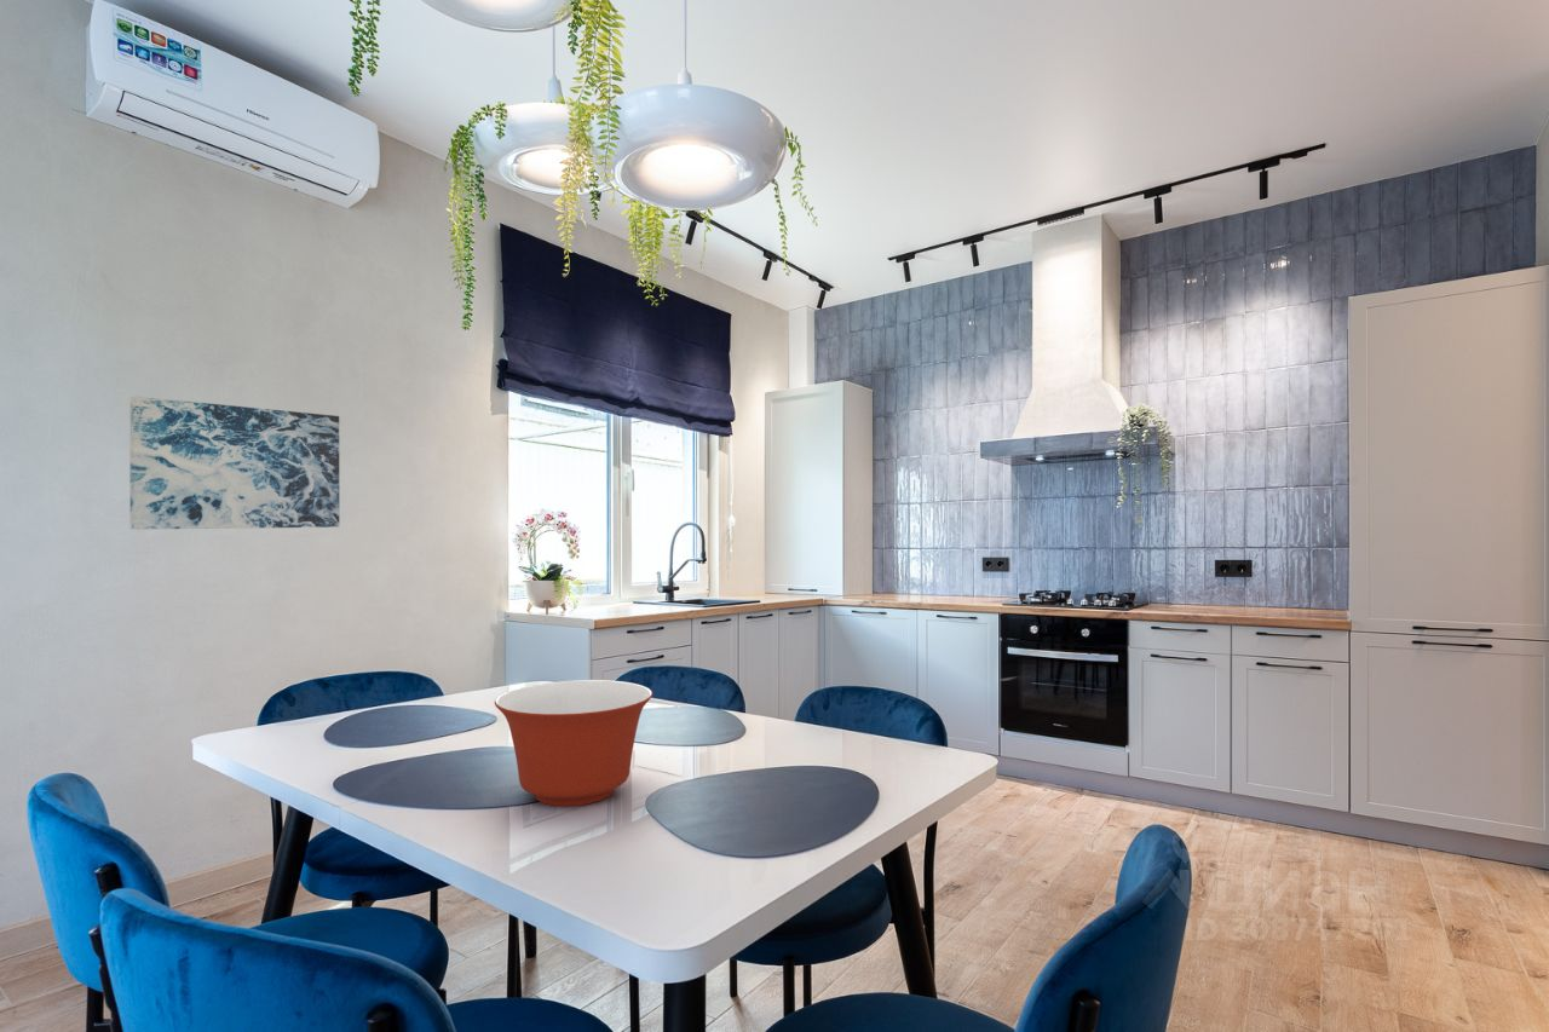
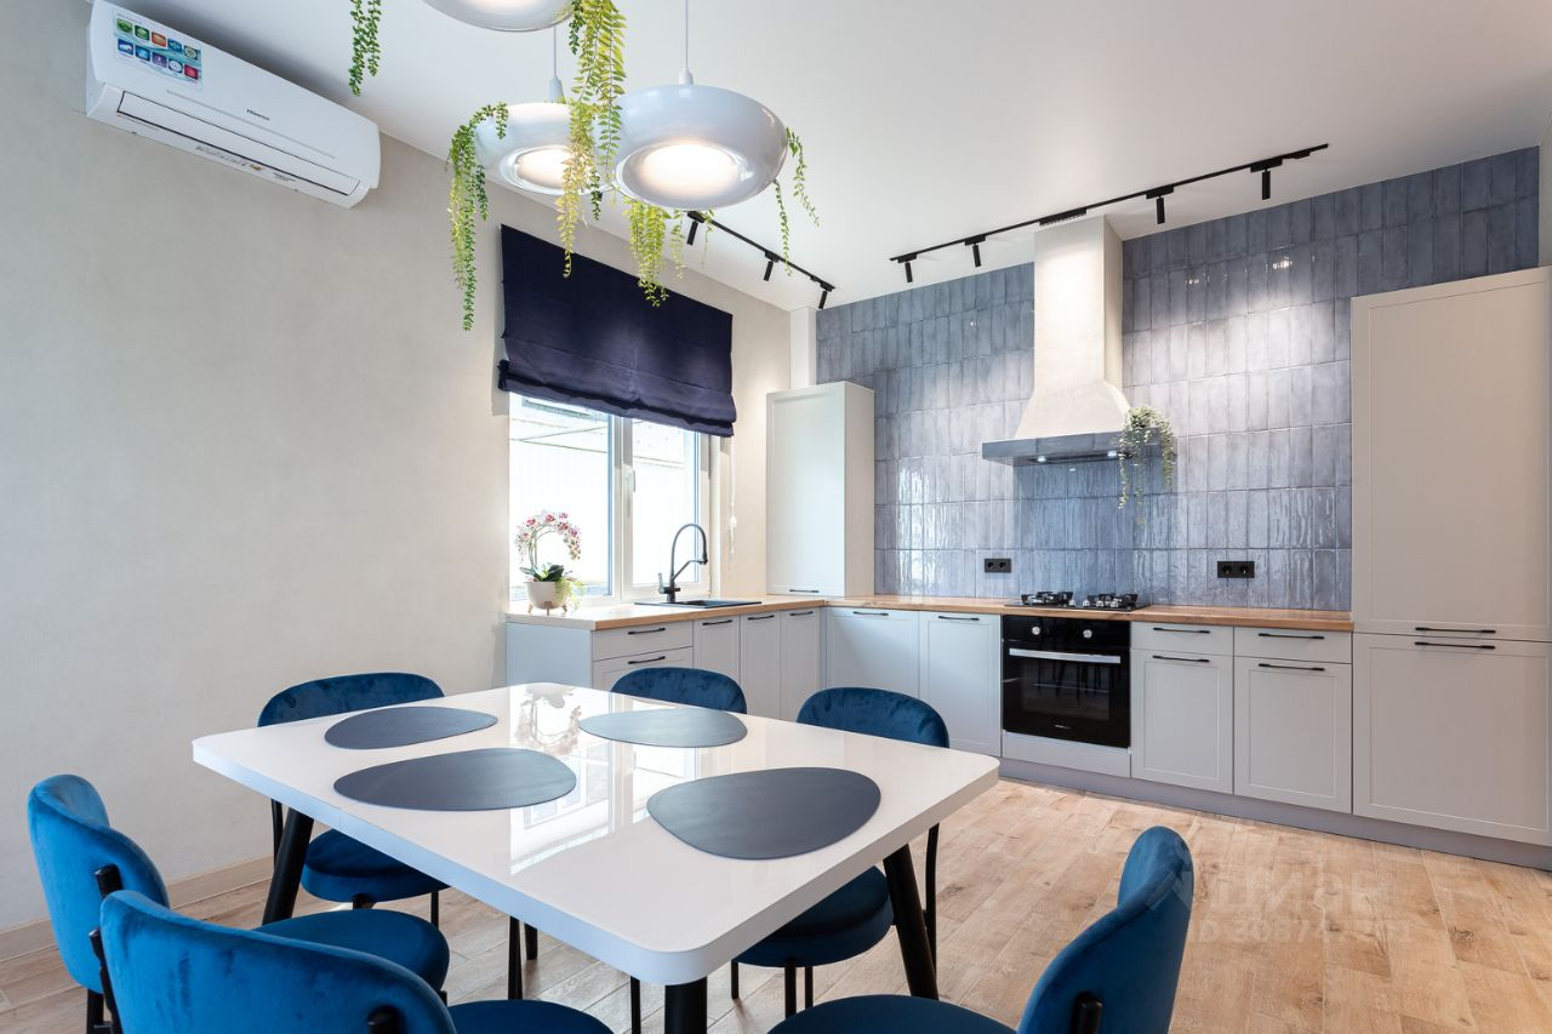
- mixing bowl [494,679,653,807]
- wall art [128,396,341,530]
